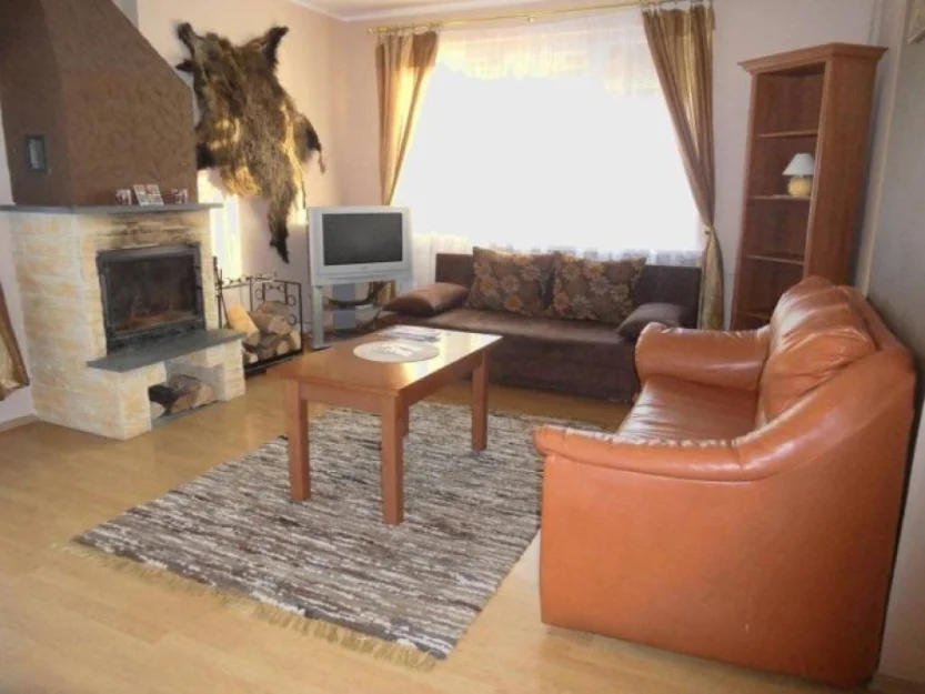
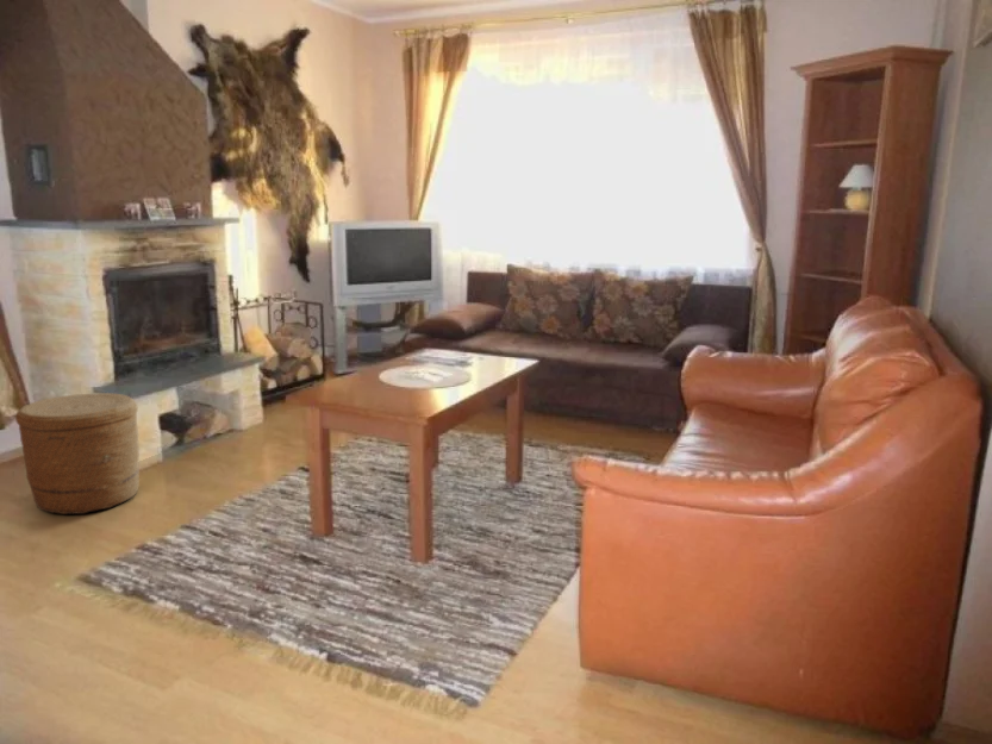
+ woven basket [14,392,141,515]
